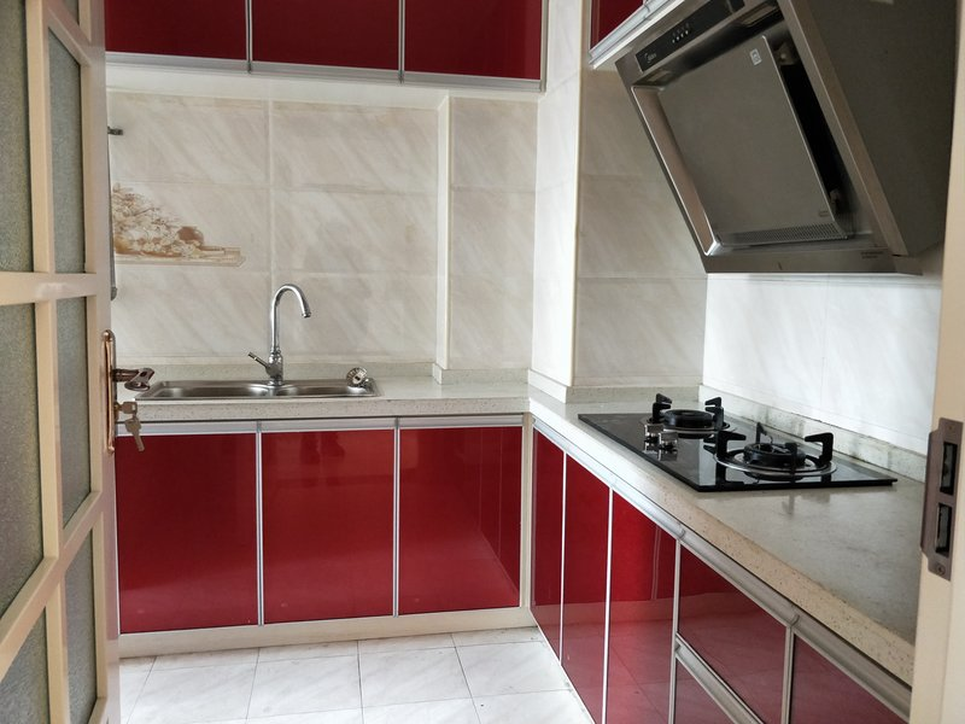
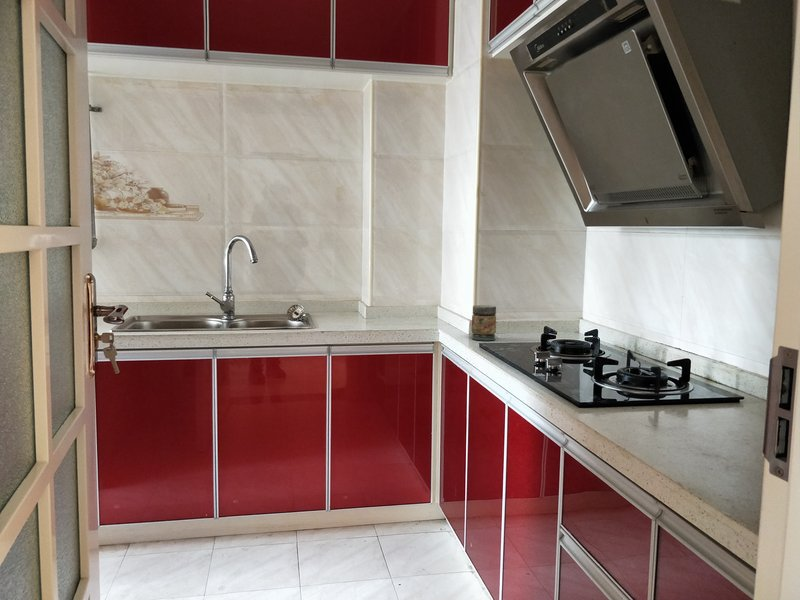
+ jar [471,304,497,341]
